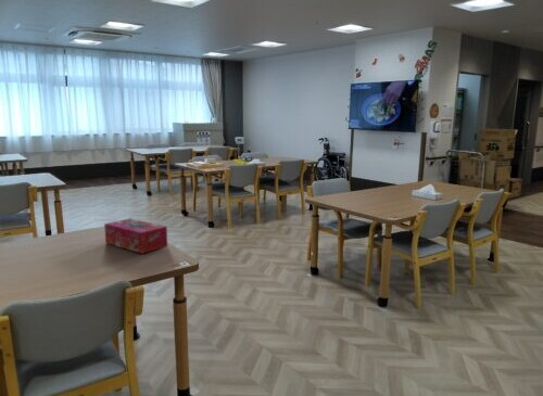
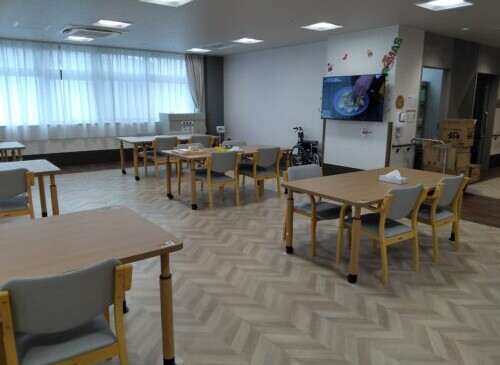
- tissue box [103,218,168,255]
